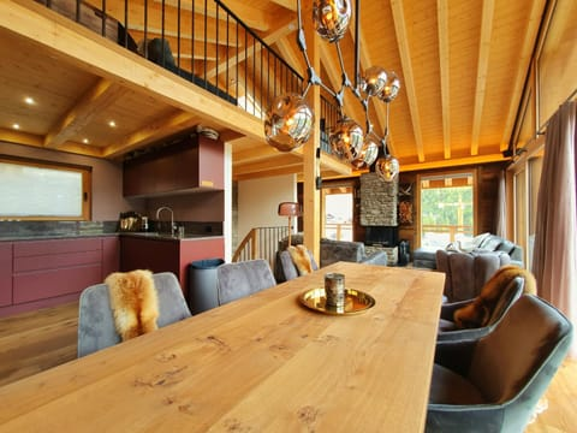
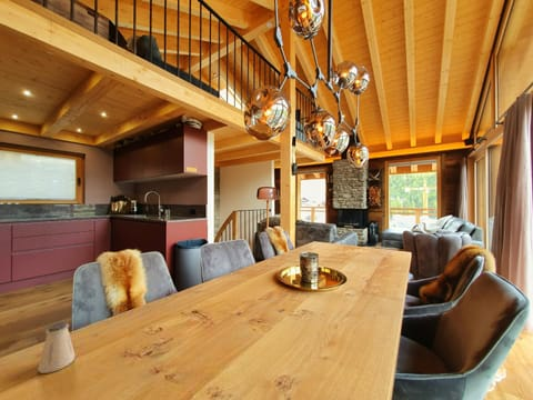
+ saltshaker [37,321,77,374]
